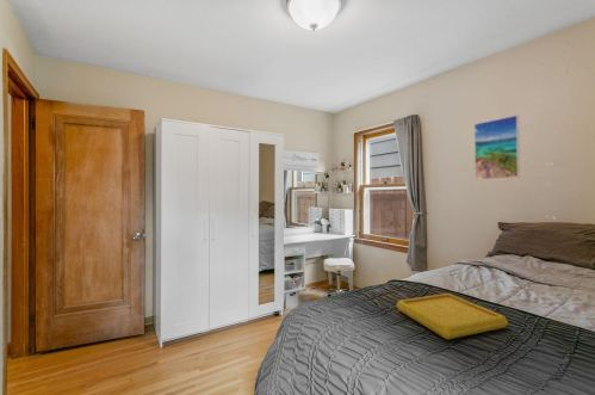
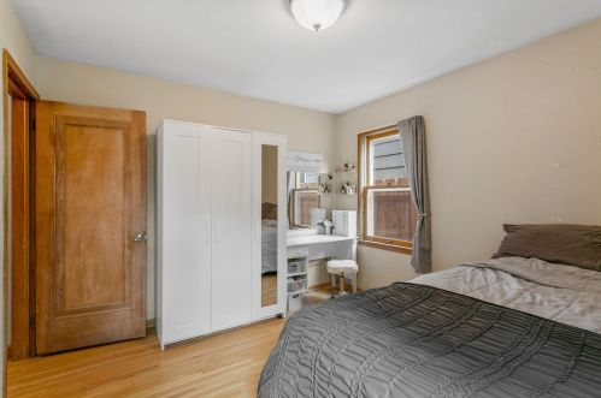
- serving tray [395,292,509,340]
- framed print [473,113,521,181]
